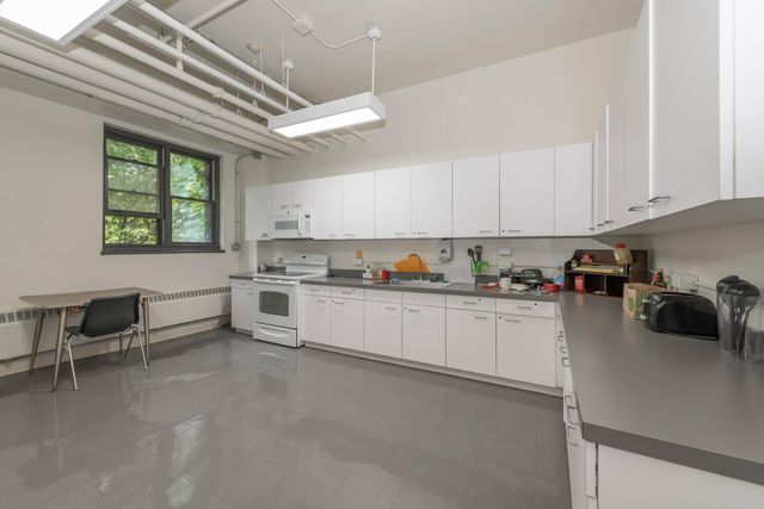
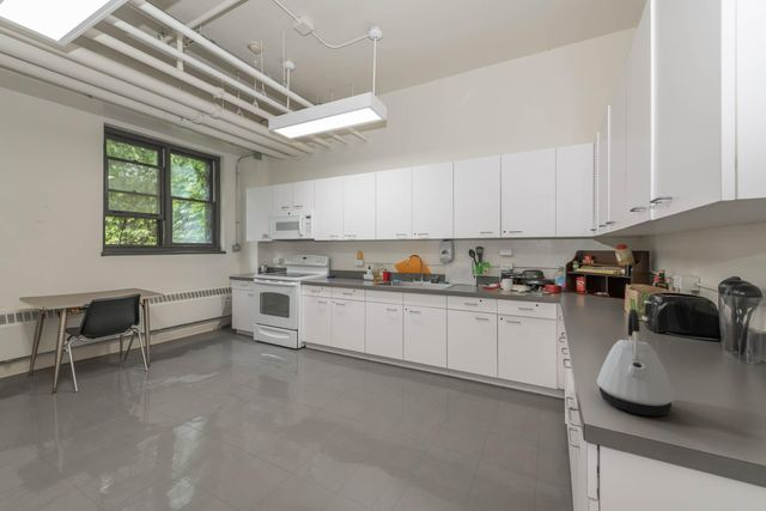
+ kettle [596,308,676,416]
